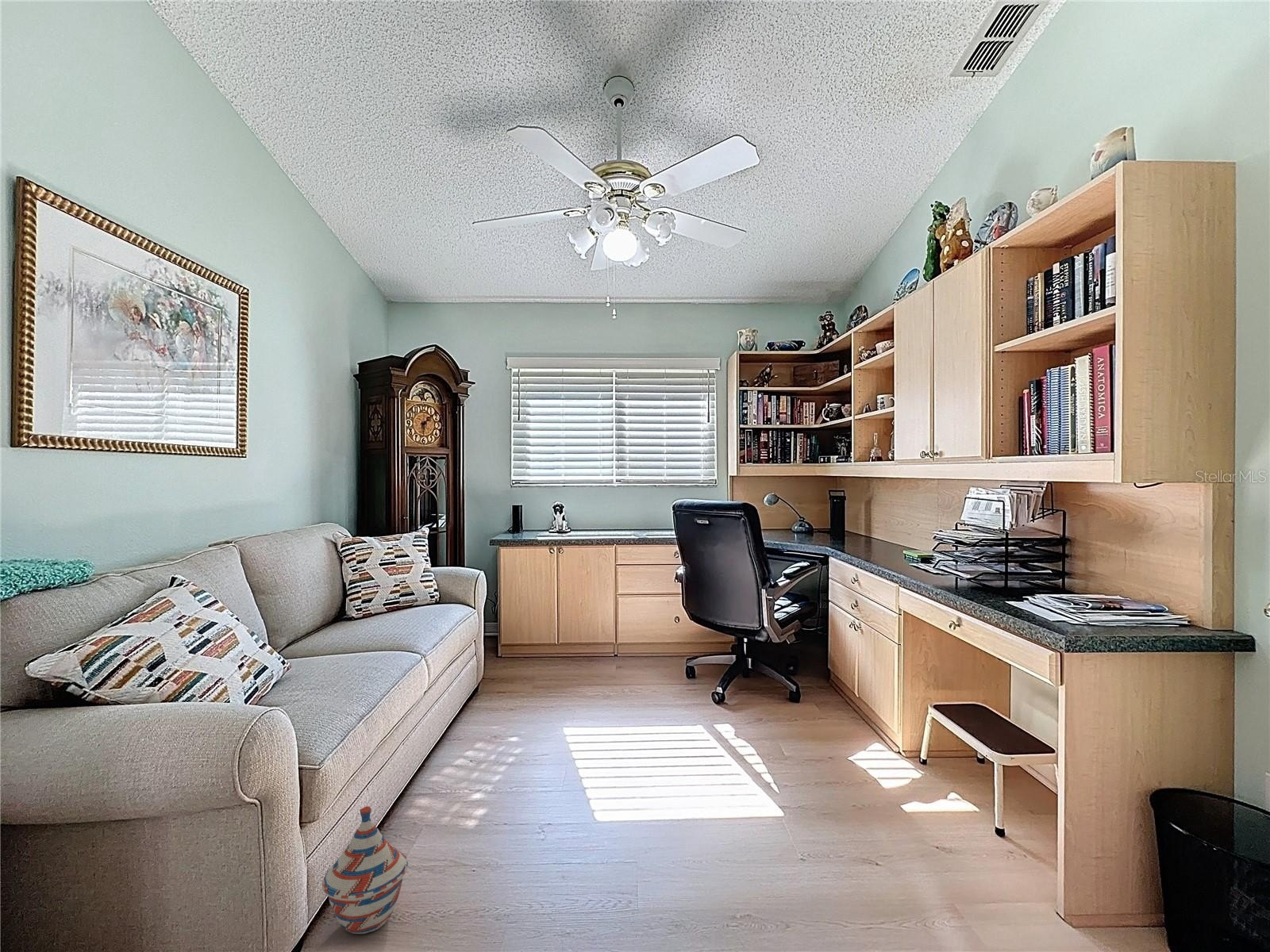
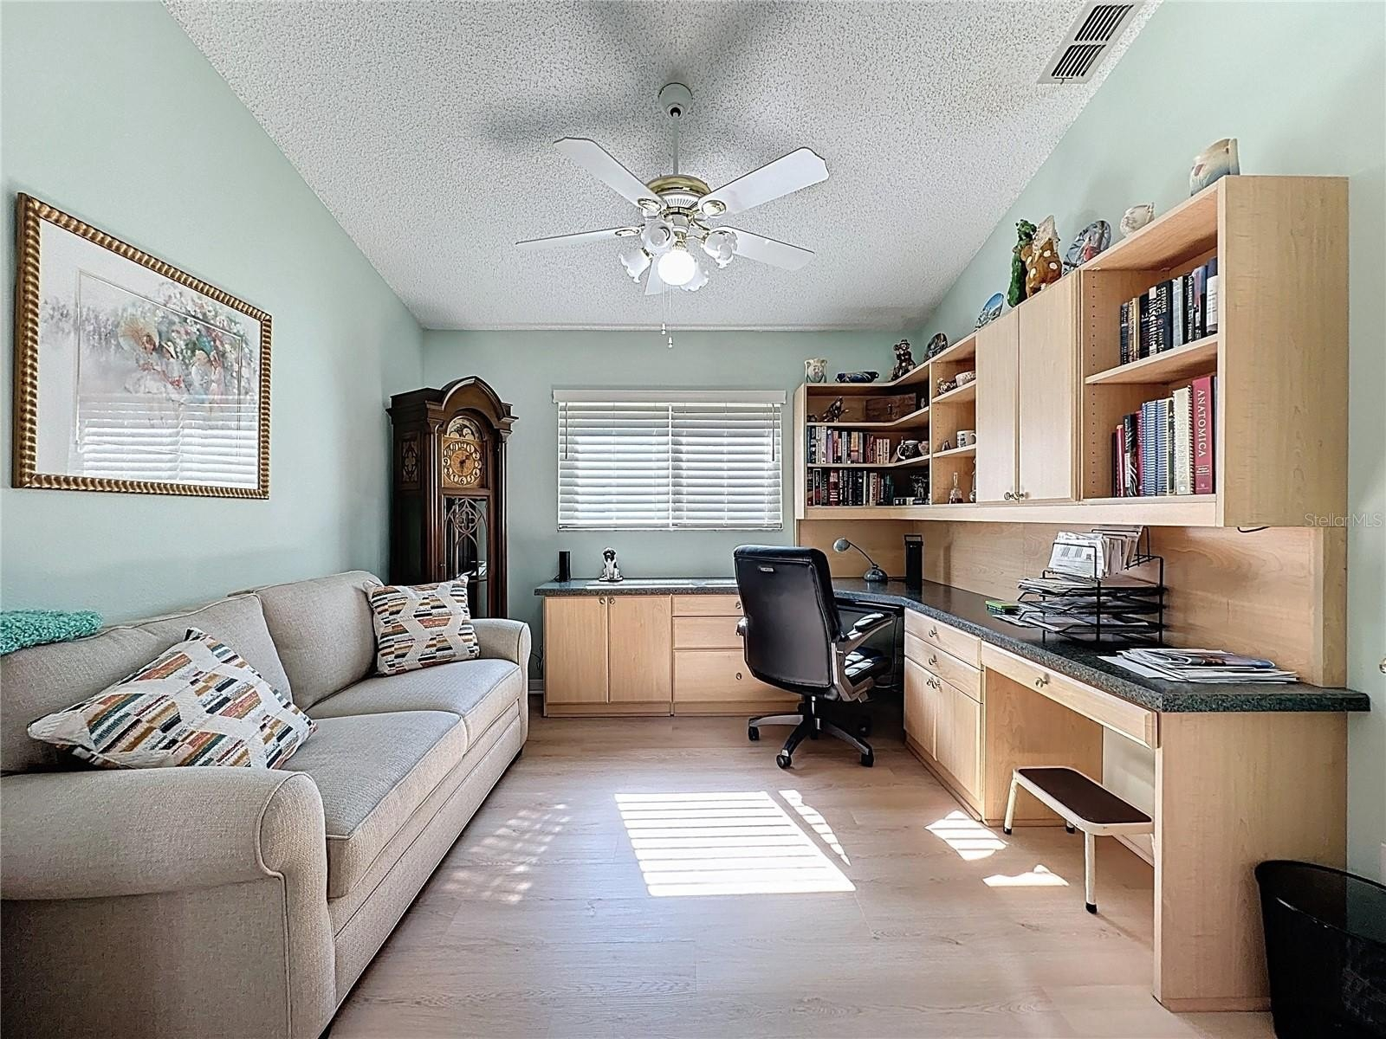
- woven basket [321,805,409,935]
